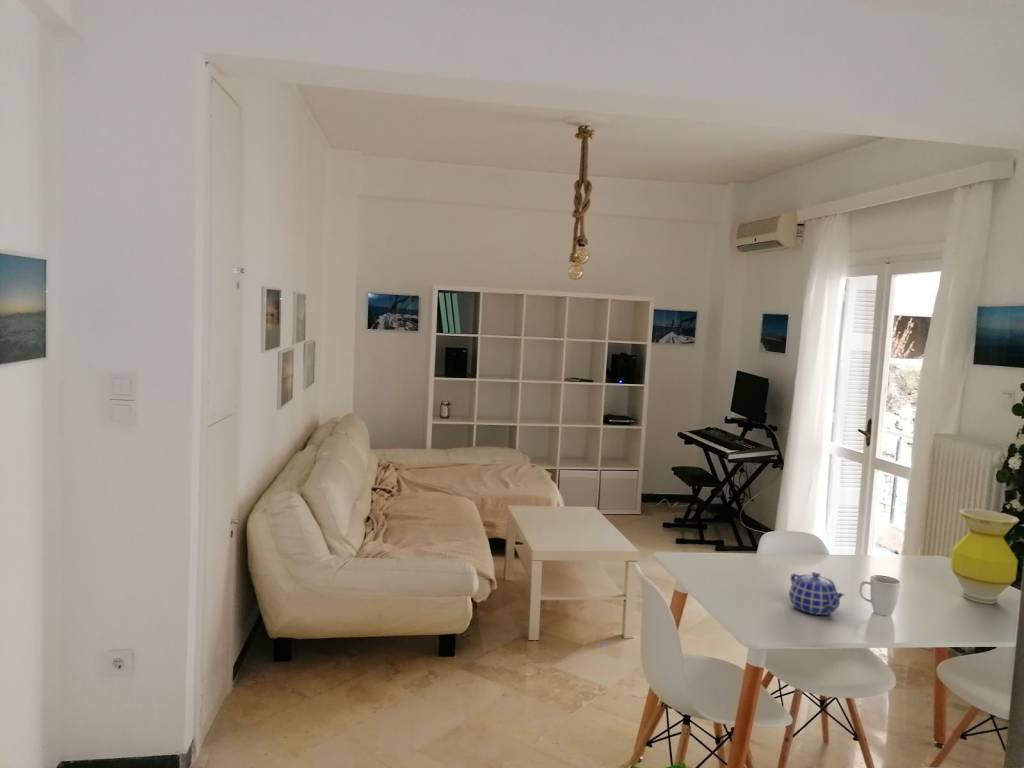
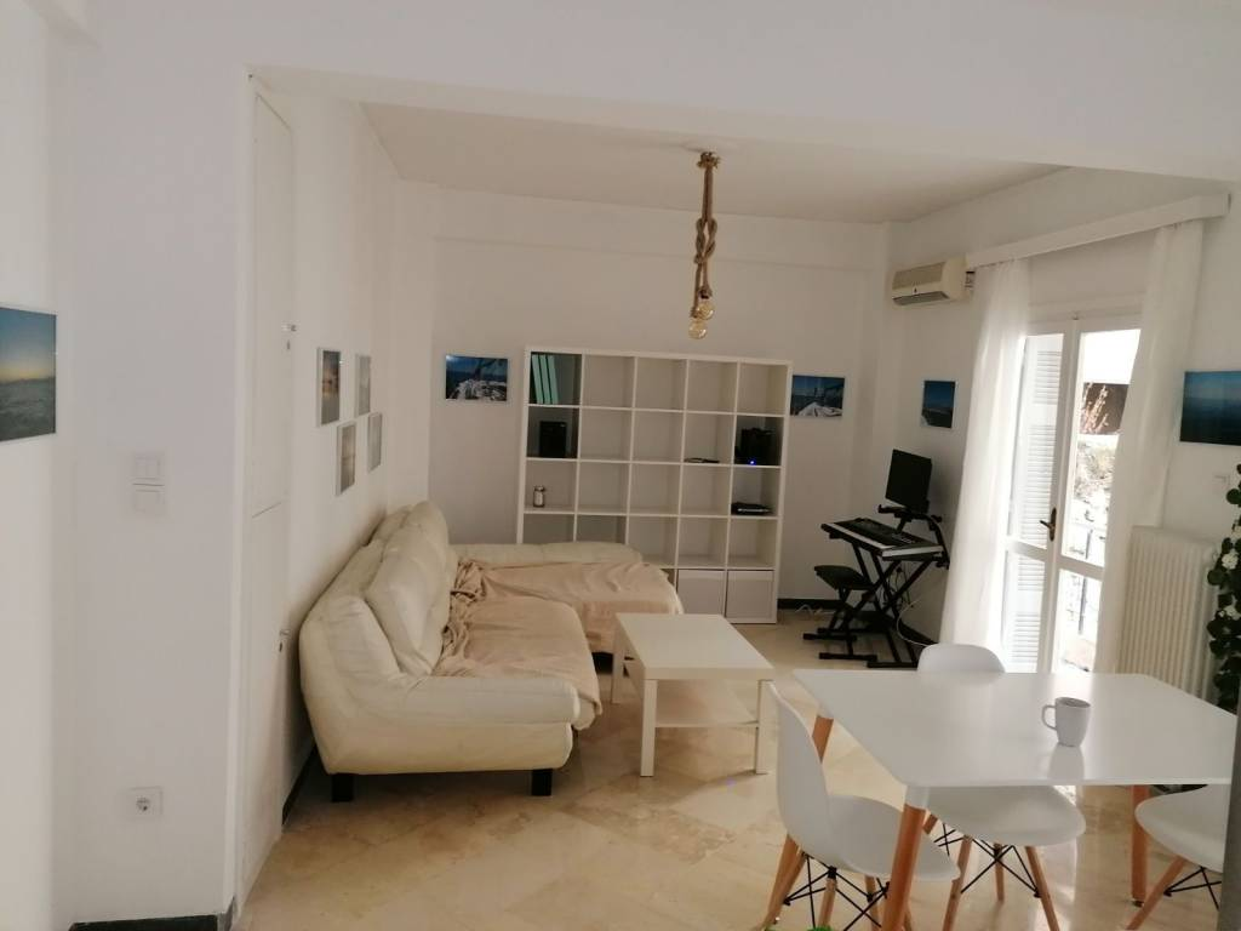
- vase [949,508,1020,605]
- teapot [788,571,845,616]
